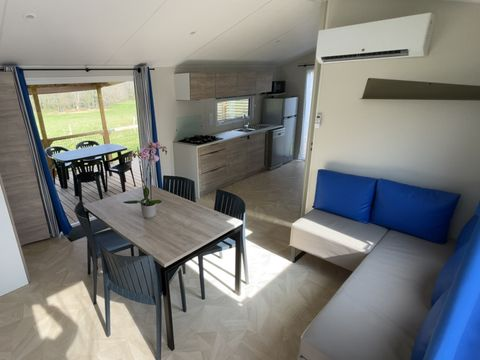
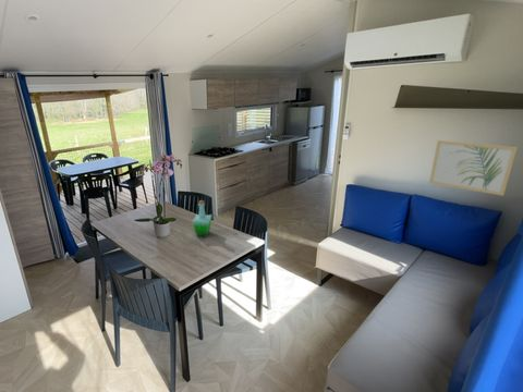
+ wall art [428,139,519,197]
+ bottle [192,199,212,237]
